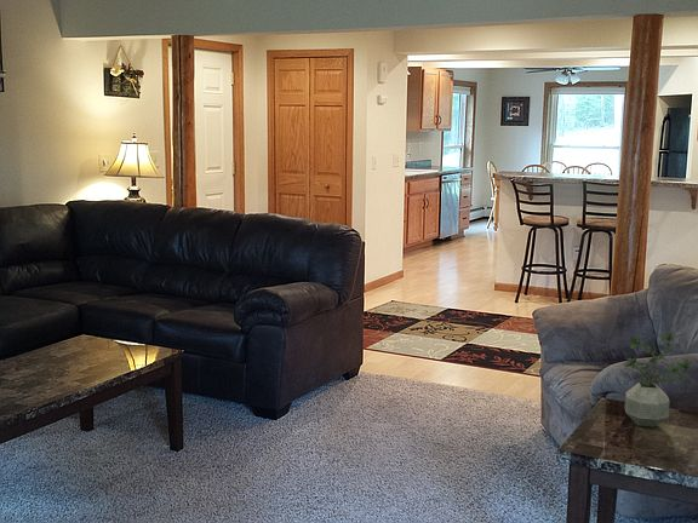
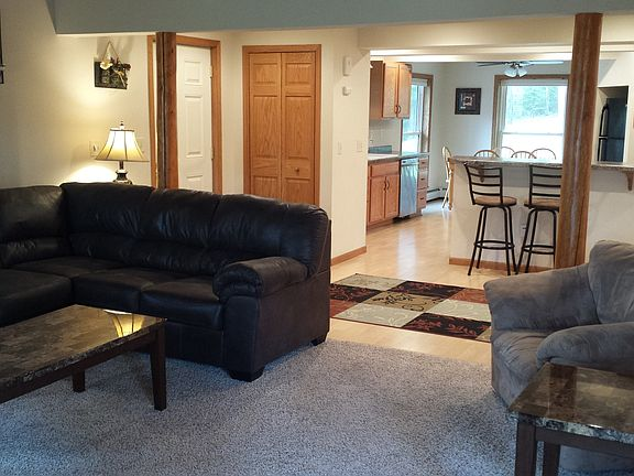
- potted plant [623,329,692,429]
